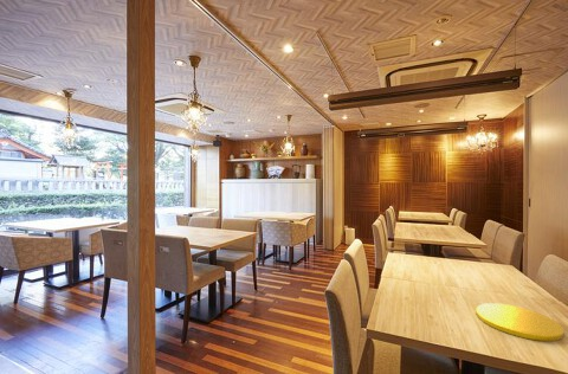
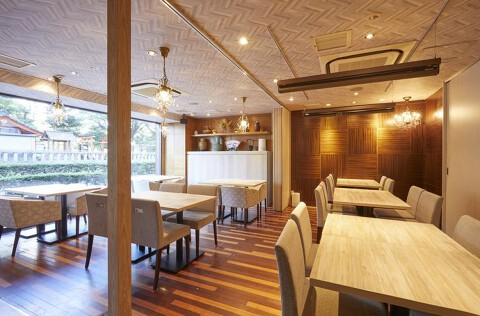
- plate [475,302,566,342]
